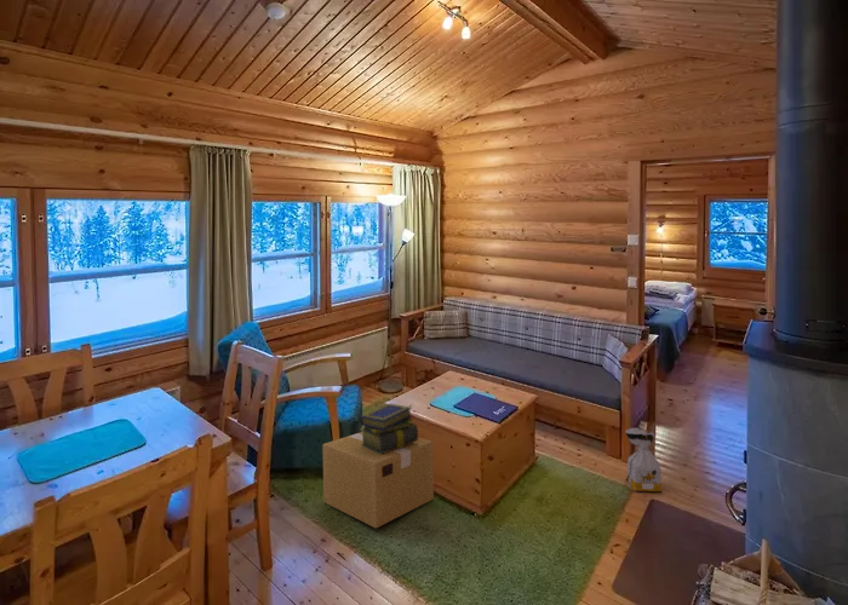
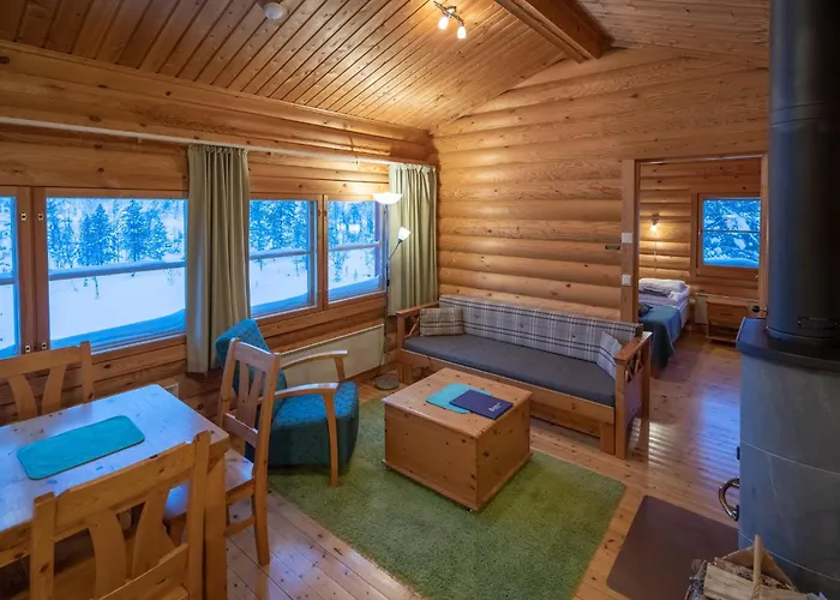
- bag [624,427,664,492]
- cardboard box [321,431,435,529]
- stack of books [359,403,419,454]
